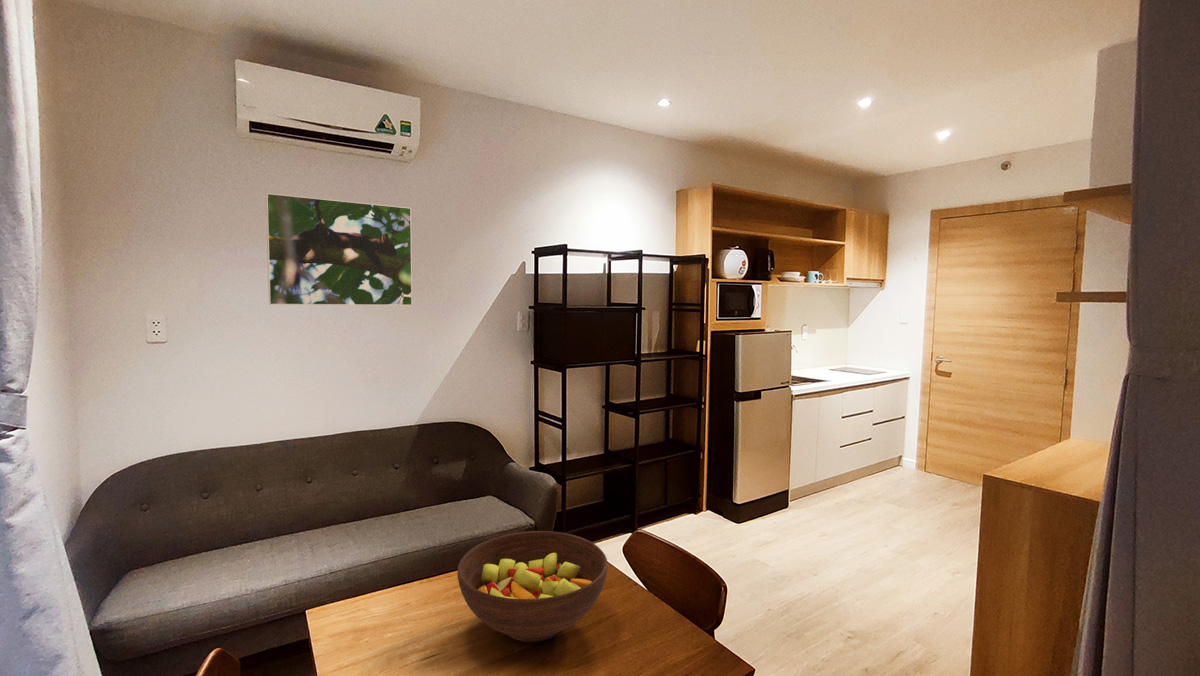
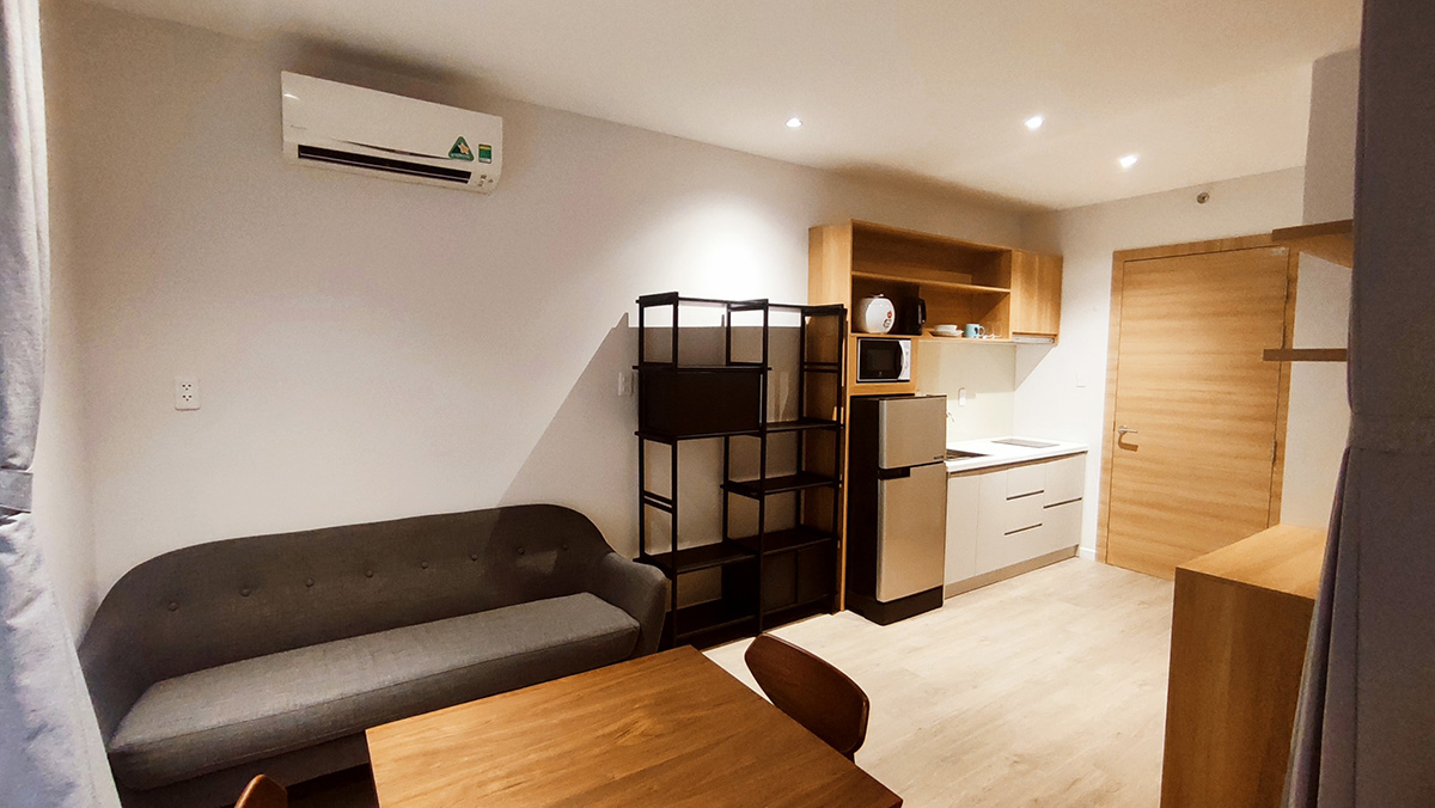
- fruit bowl [457,530,608,643]
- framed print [265,192,413,306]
